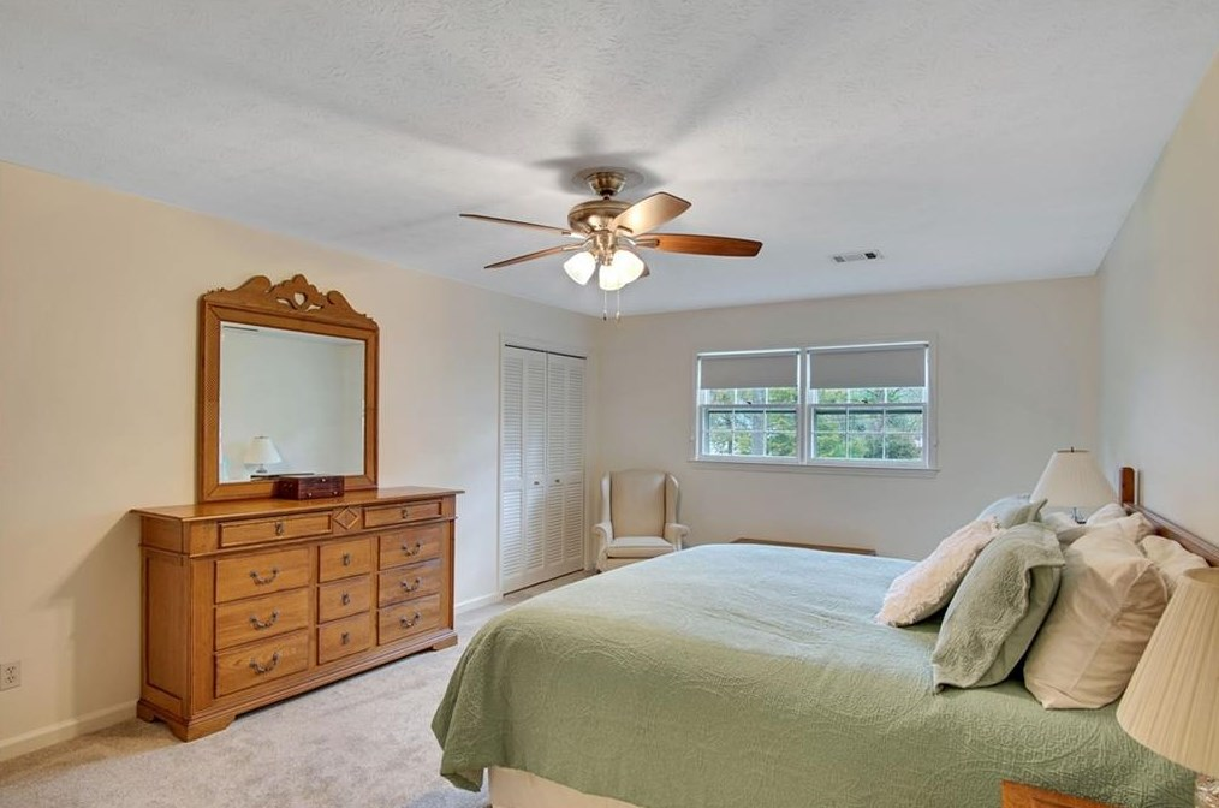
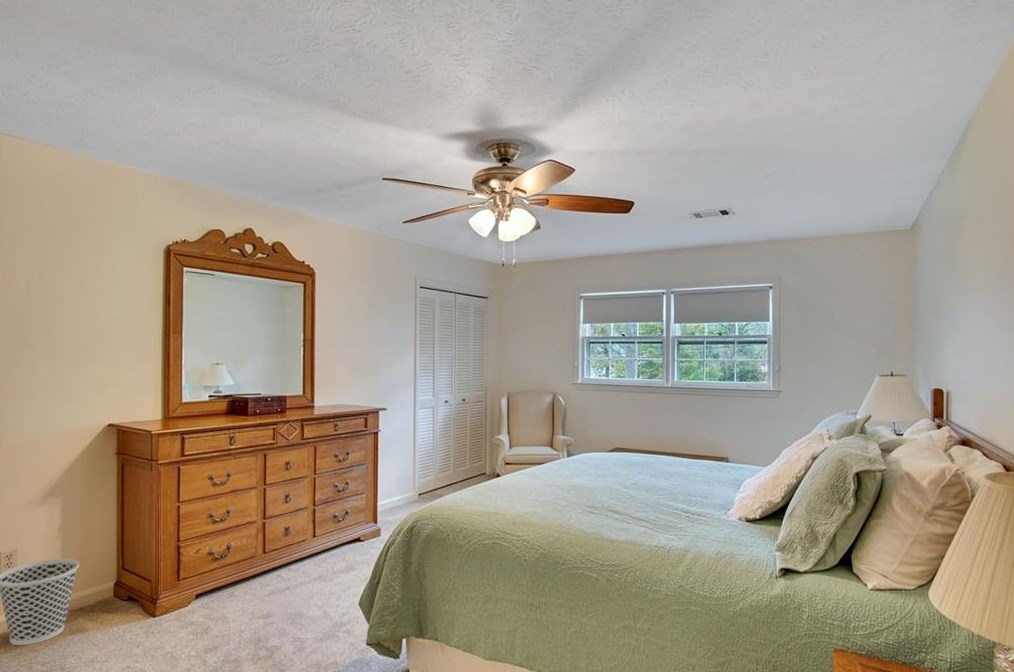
+ wastebasket [0,558,80,646]
